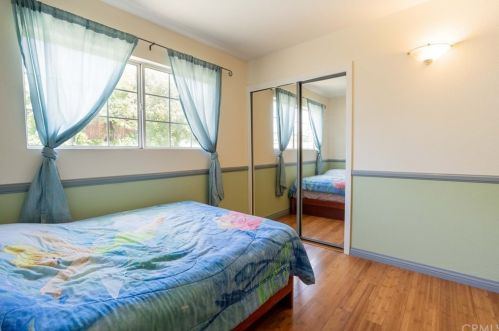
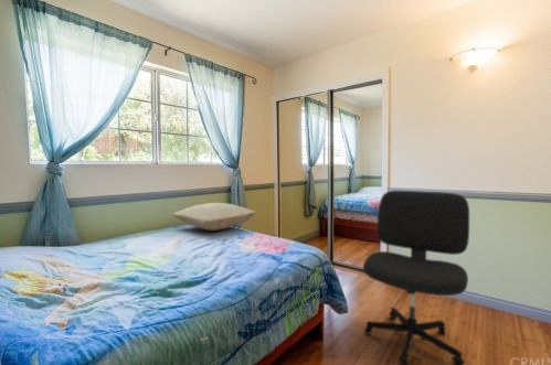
+ office chair [362,190,470,365]
+ pillow [171,202,256,232]
